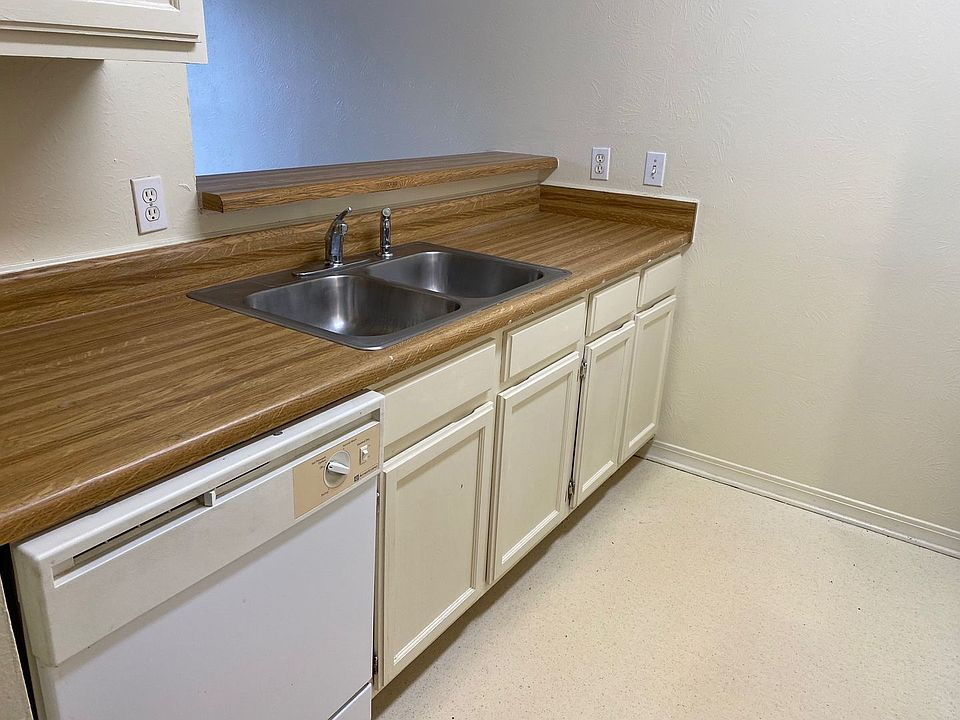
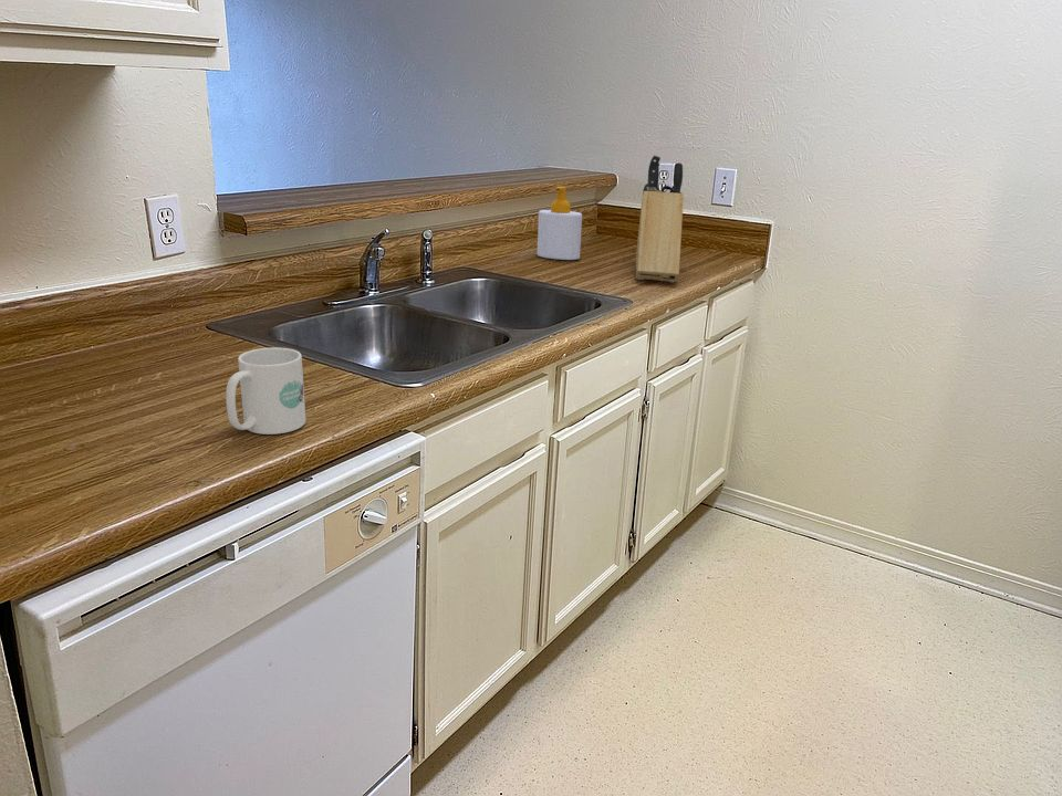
+ mug [225,346,306,436]
+ soap bottle [537,186,583,261]
+ knife block [635,154,685,283]
